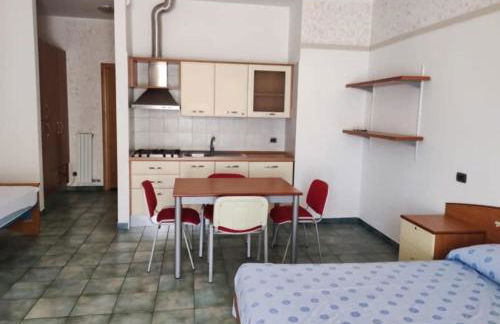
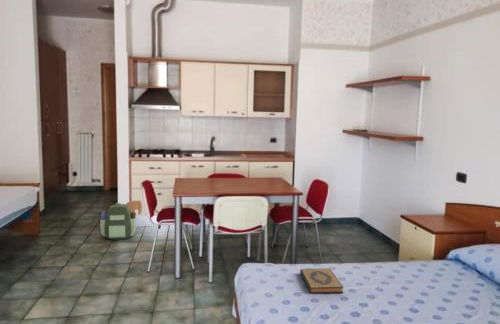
+ hardback book [299,267,344,294]
+ backpack [99,199,143,241]
